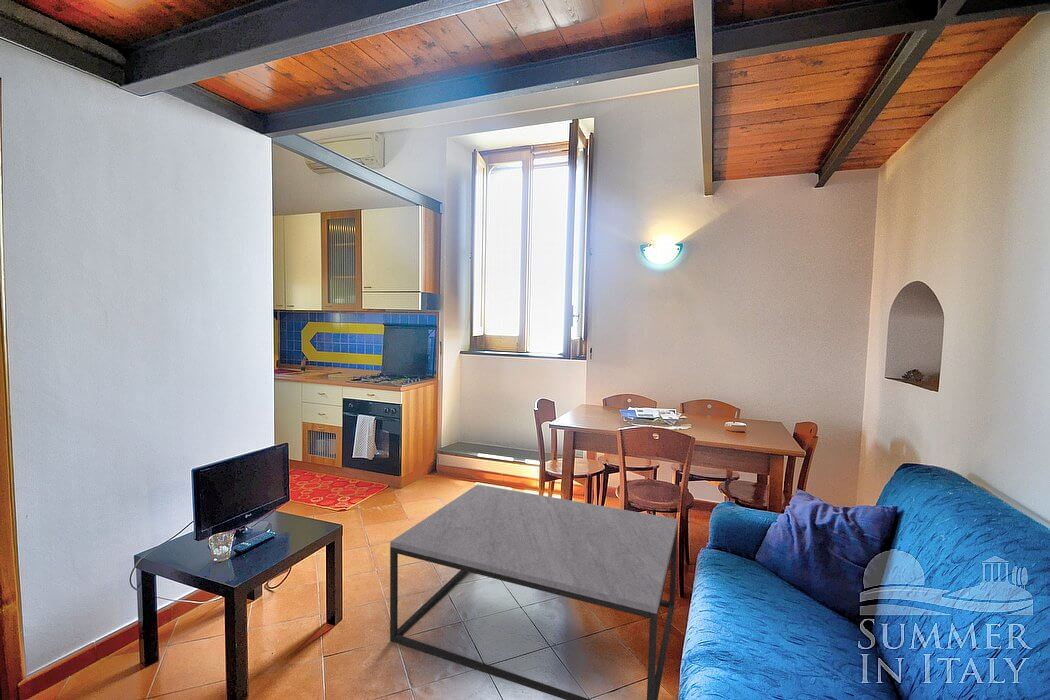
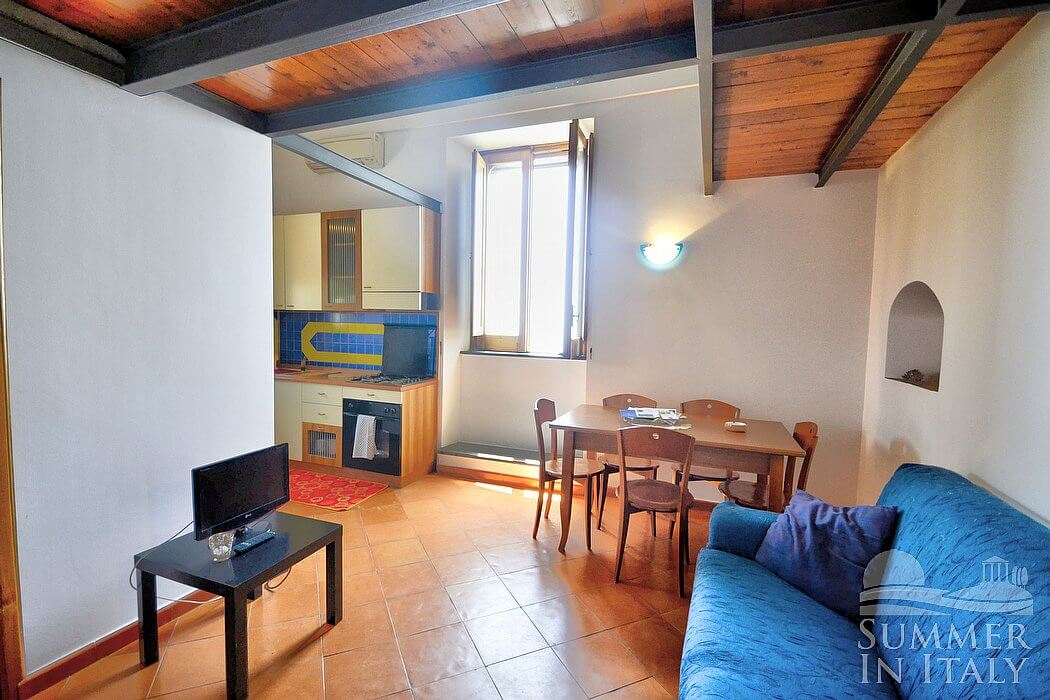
- coffee table [389,484,679,700]
